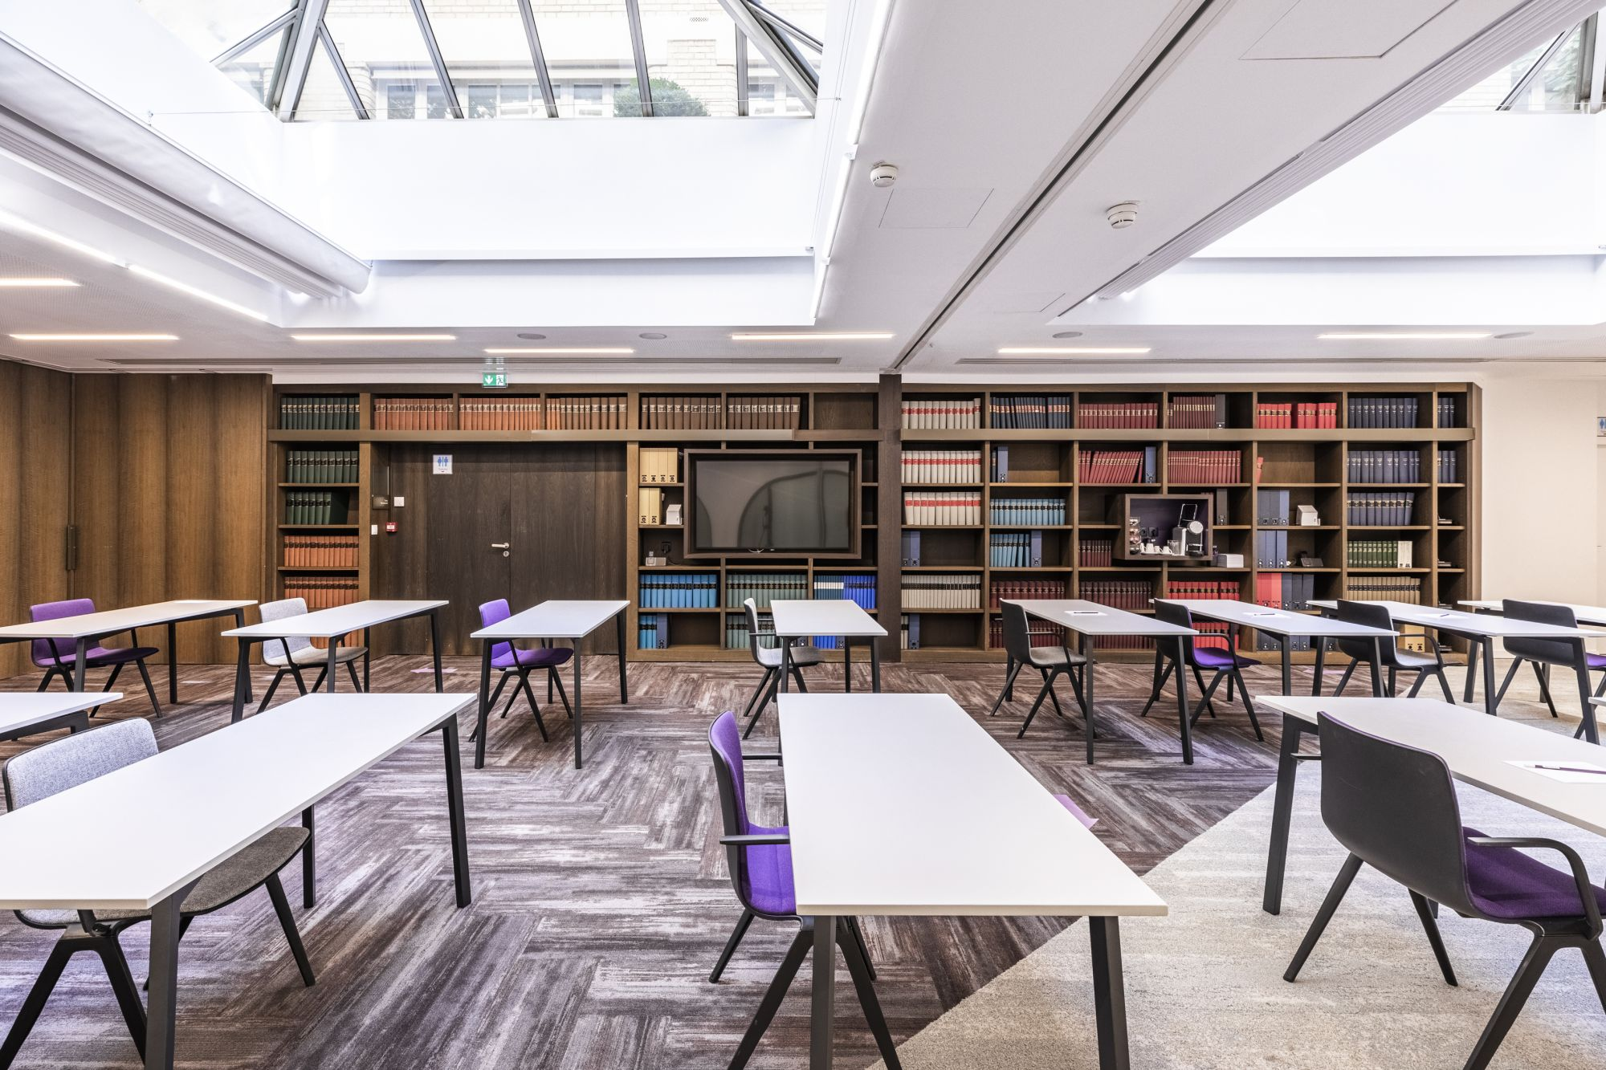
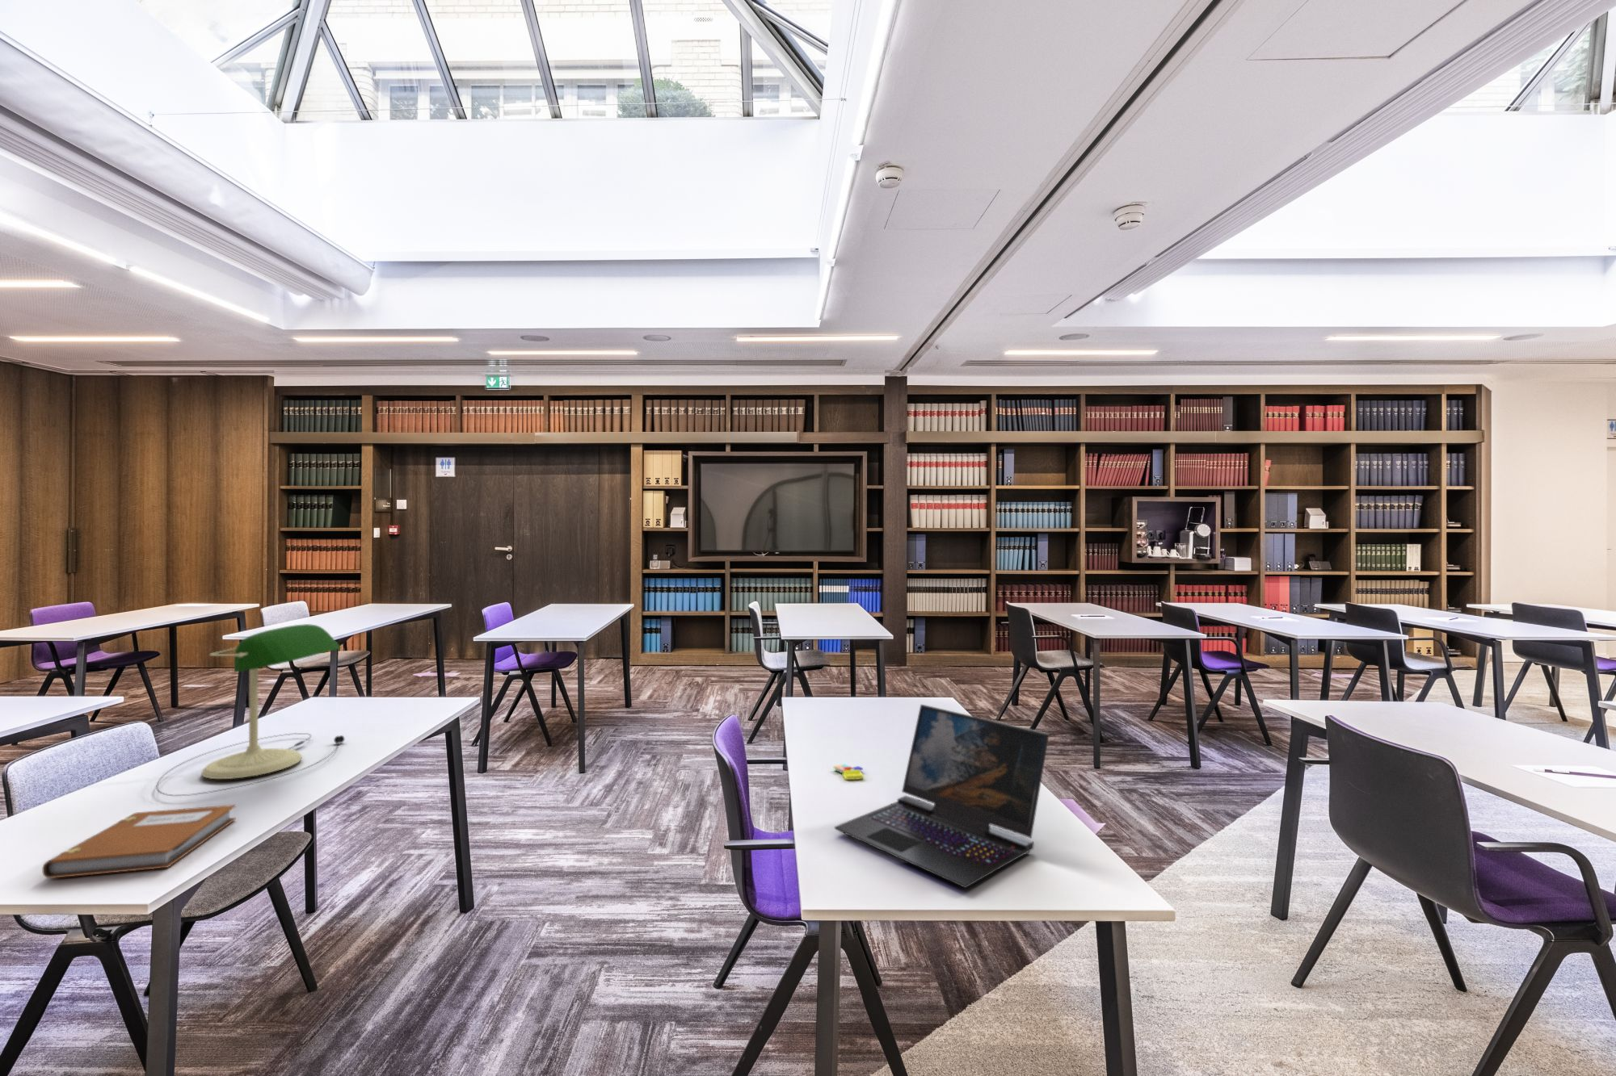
+ desk lamp [155,623,345,796]
+ laptop [833,704,1050,889]
+ sticky notes [833,763,864,781]
+ notebook [42,803,237,879]
